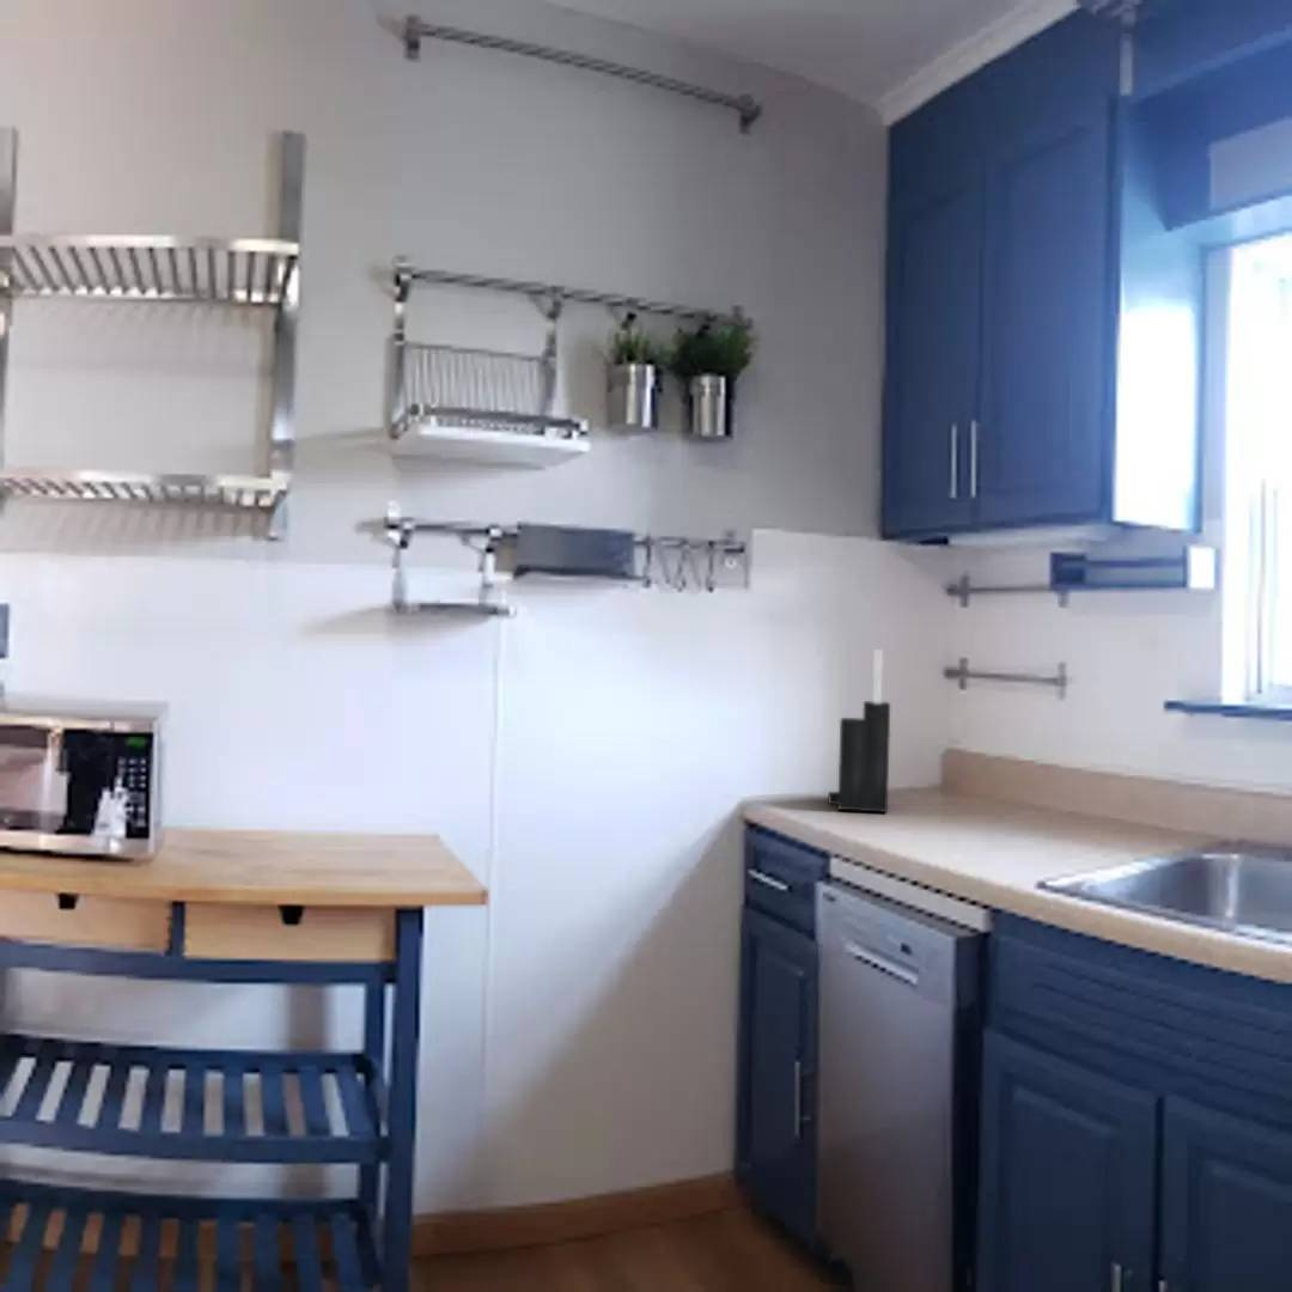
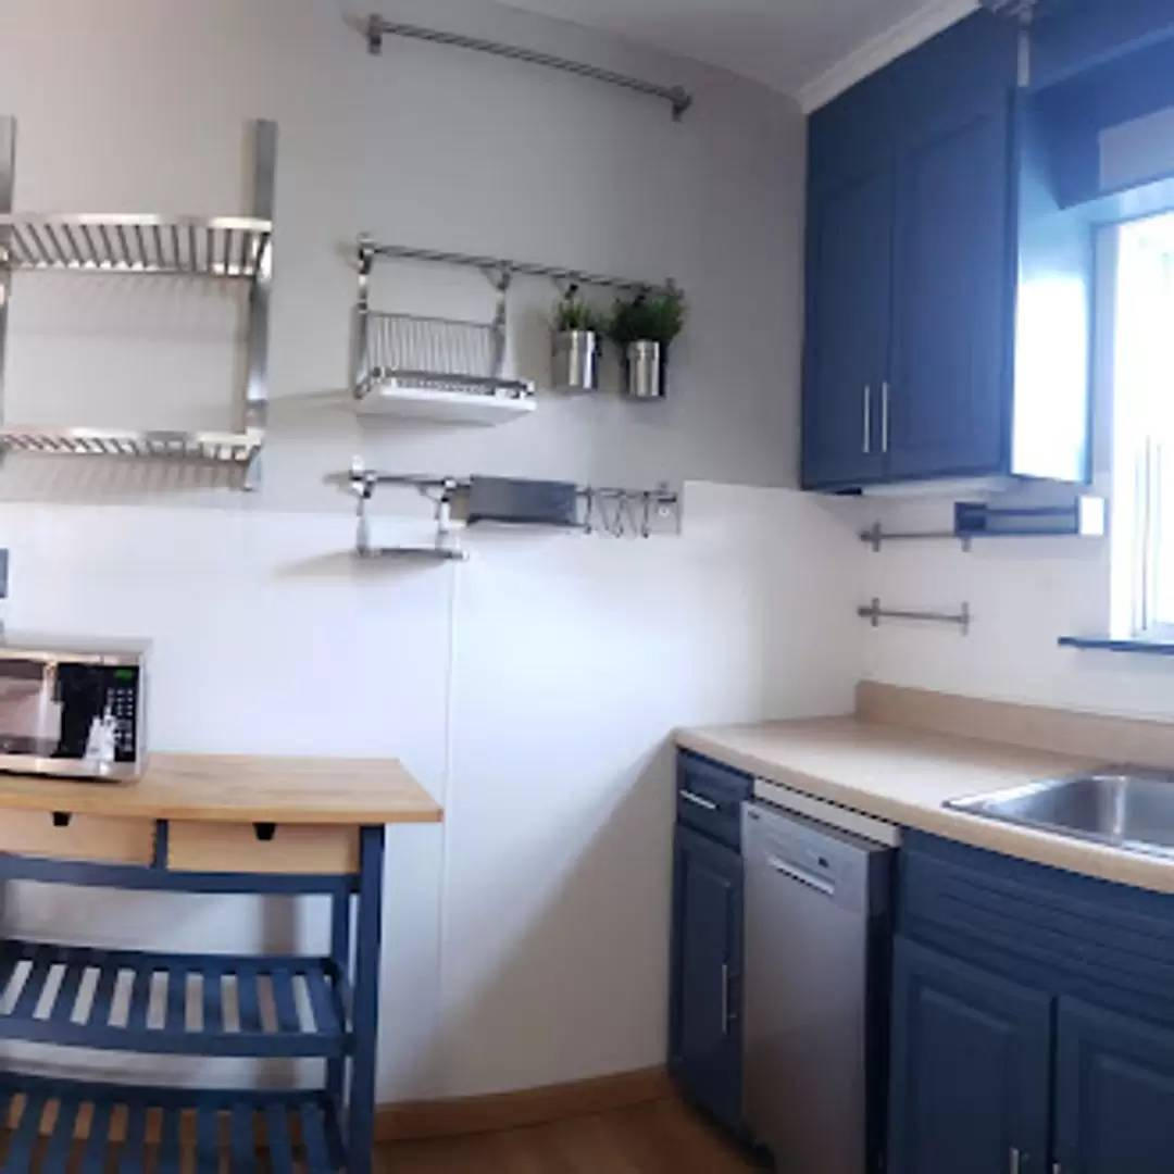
- knife block [827,648,891,813]
